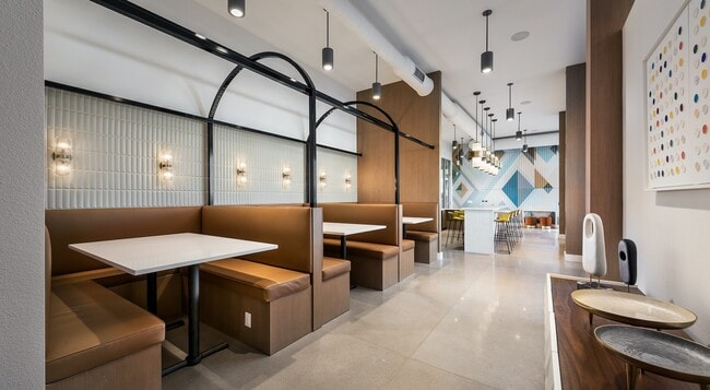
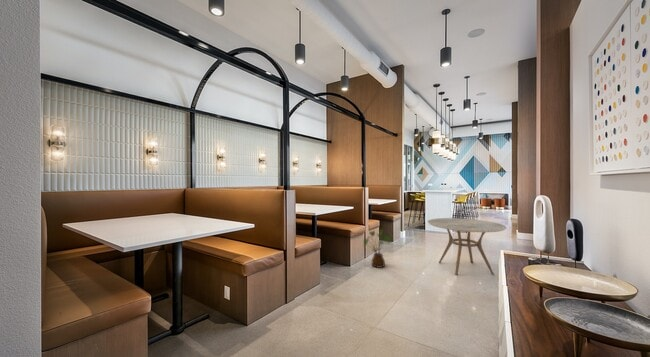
+ dining table [427,217,507,276]
+ house plant [362,228,395,269]
